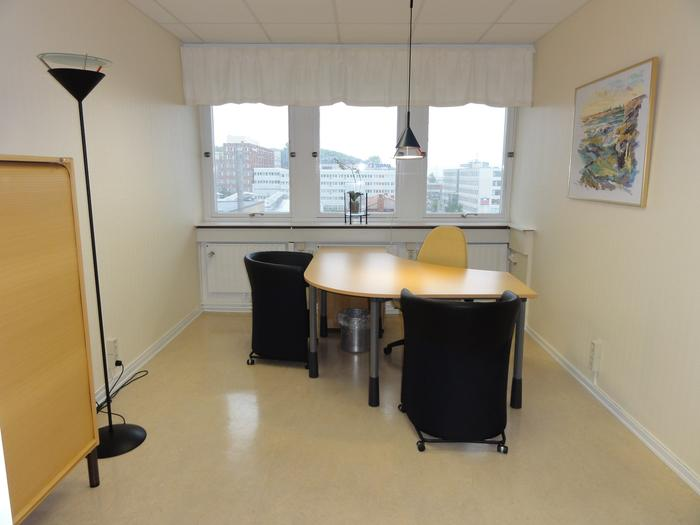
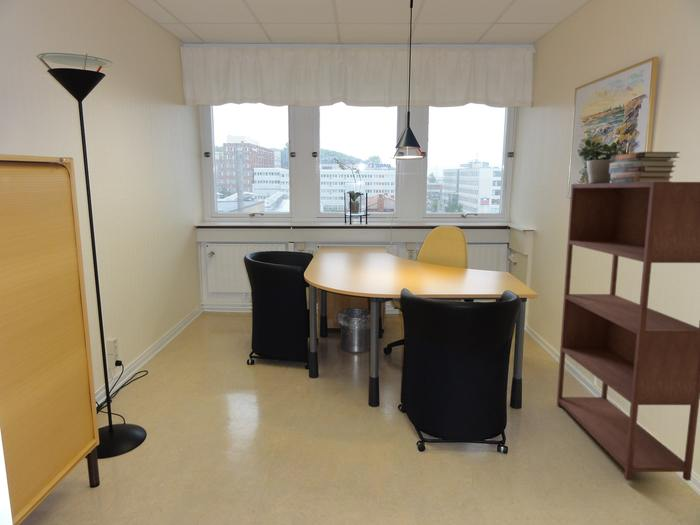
+ potted plant [578,138,630,184]
+ bookshelf [556,181,700,482]
+ book stack [609,151,681,183]
